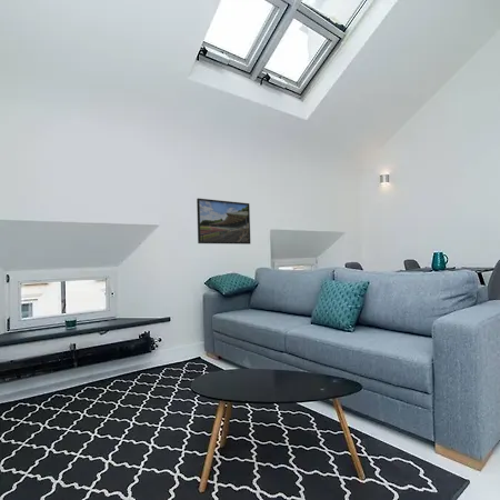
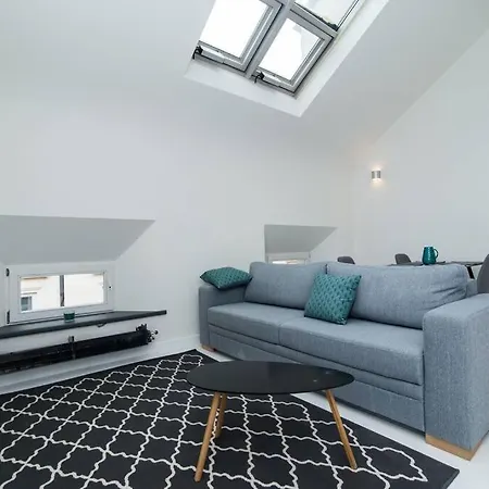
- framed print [196,197,251,246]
